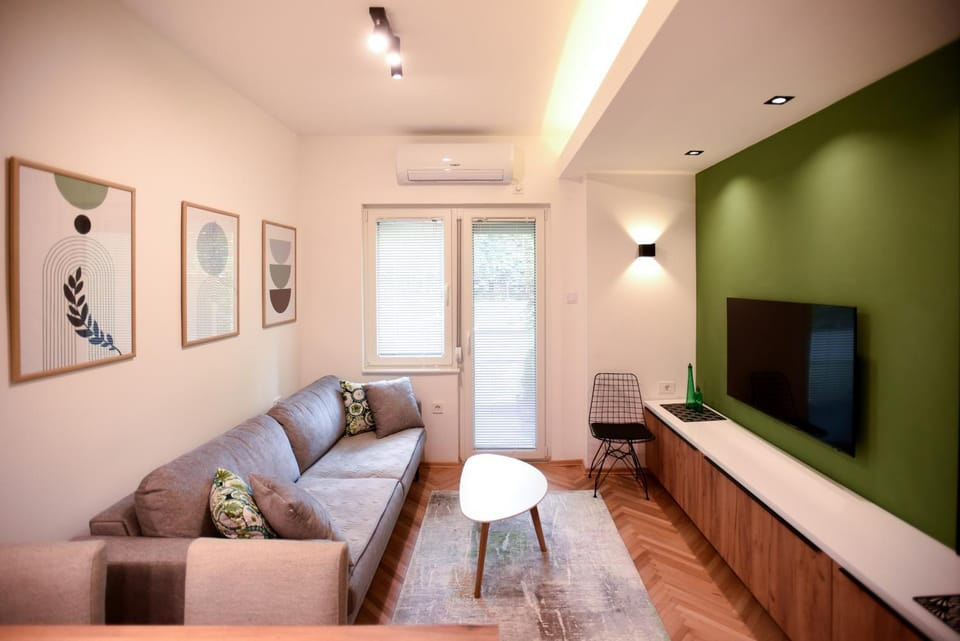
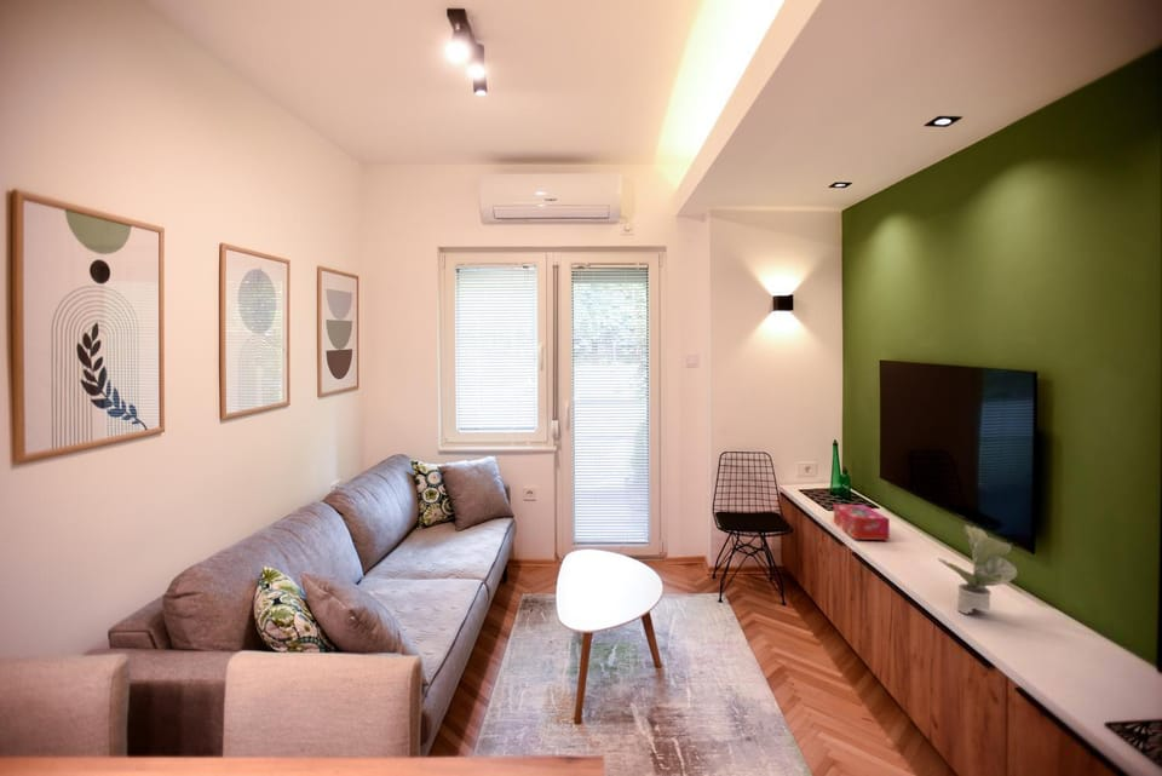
+ potted plant [937,524,1018,615]
+ tissue box [833,504,891,541]
